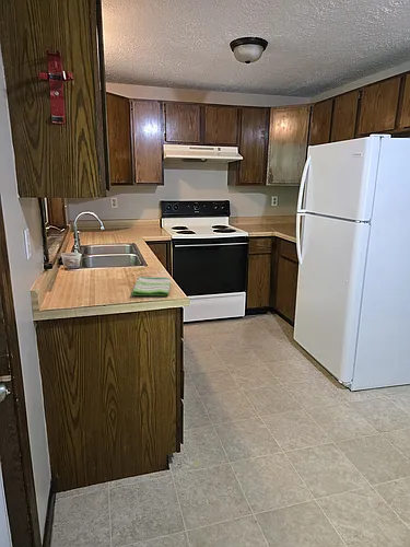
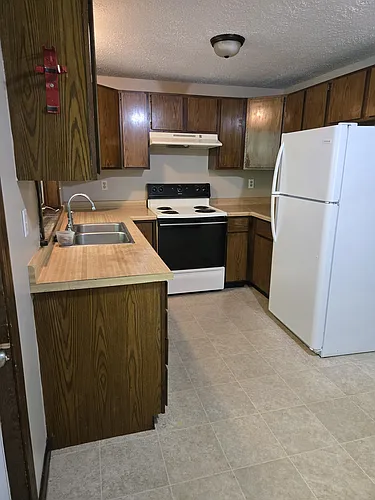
- dish towel [131,275,172,296]
